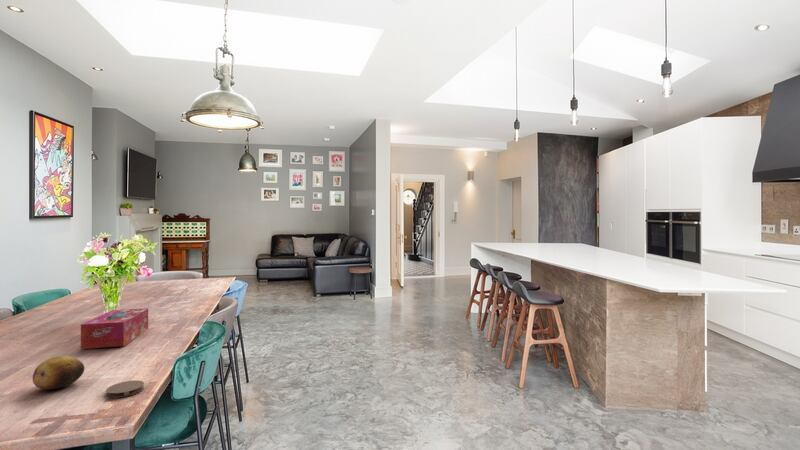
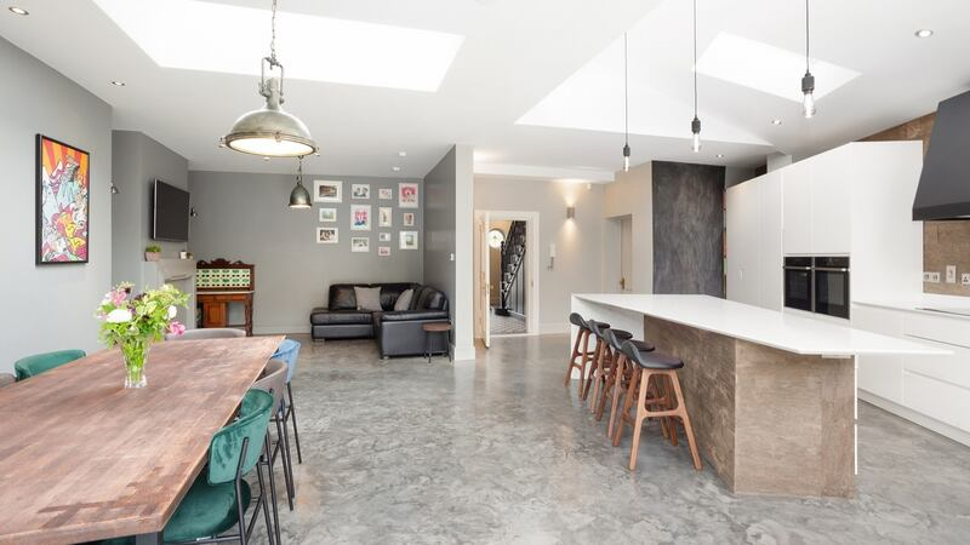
- coaster [105,379,145,399]
- tissue box [80,307,149,350]
- fruit [32,355,85,391]
